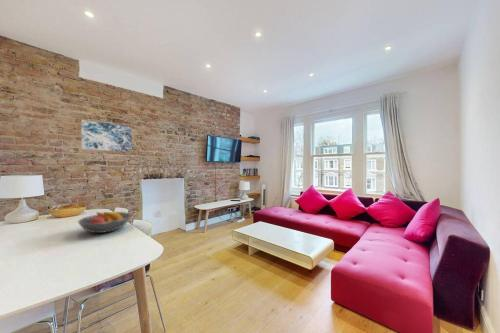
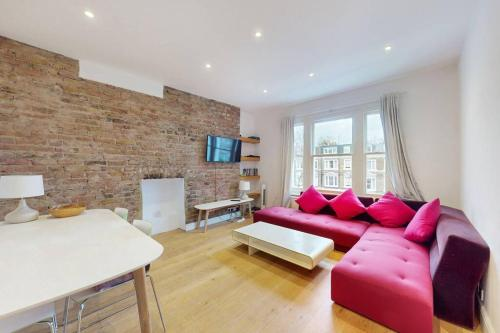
- wall art [80,119,133,153]
- fruit bowl [77,211,133,234]
